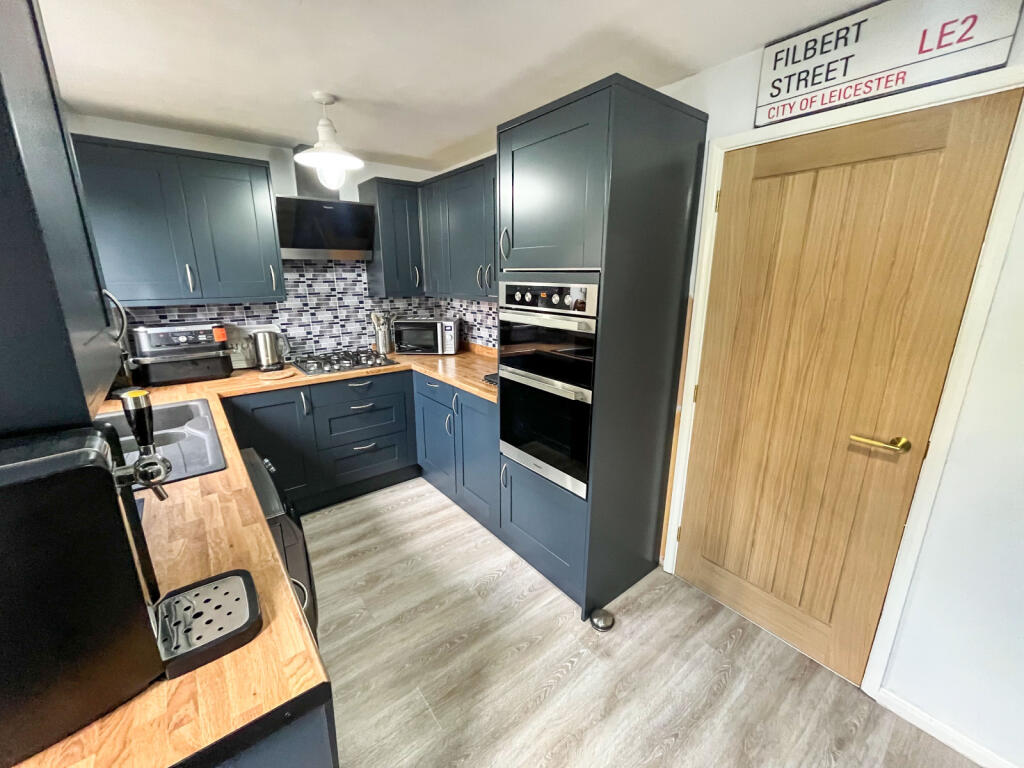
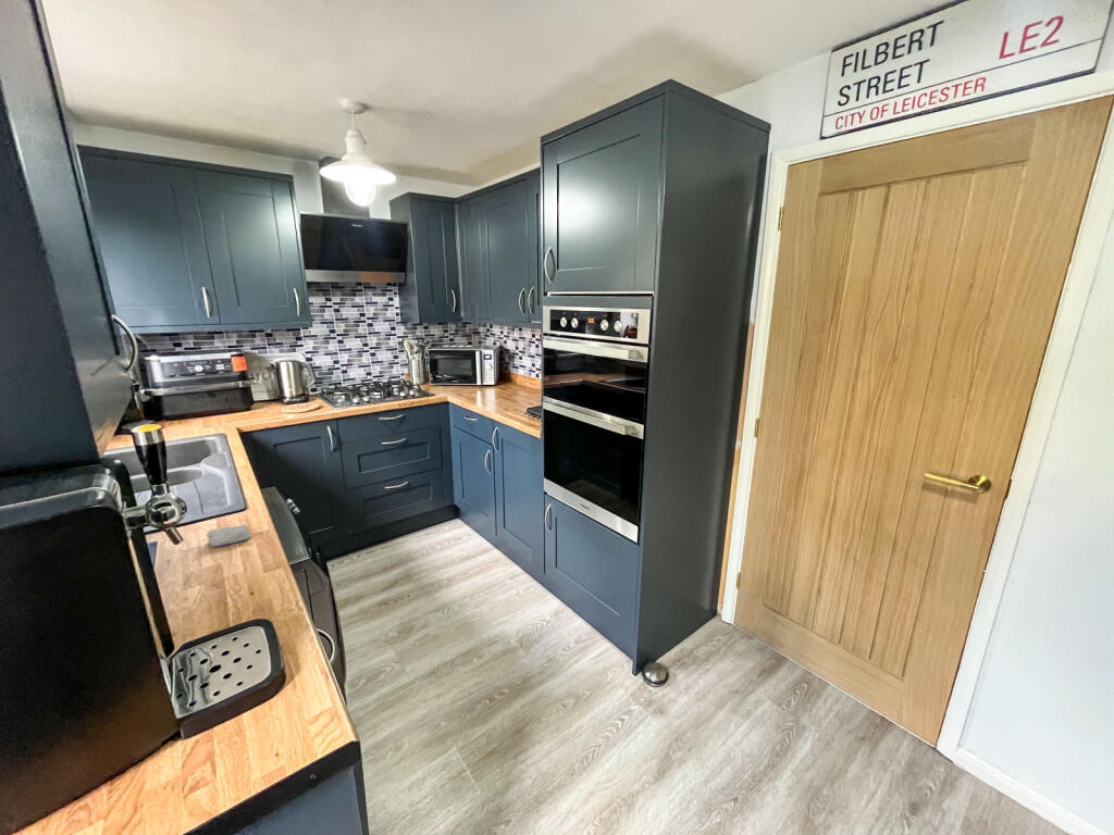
+ soap bar [206,524,251,547]
